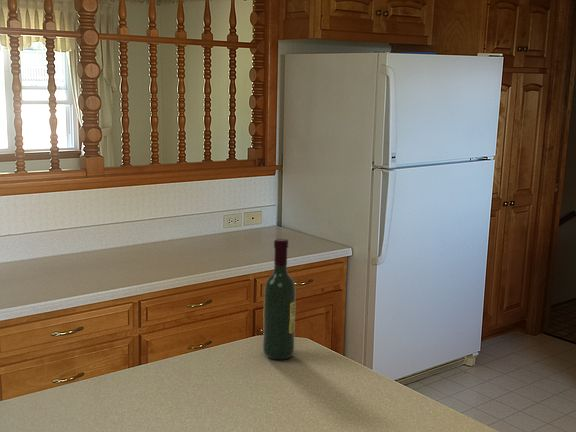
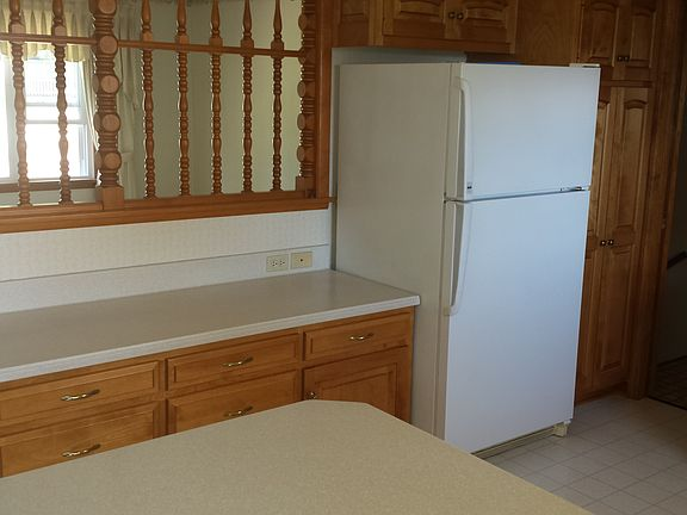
- wine bottle [262,237,297,360]
